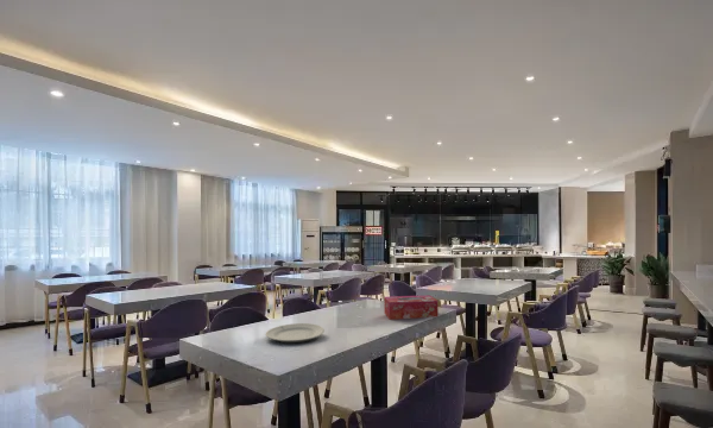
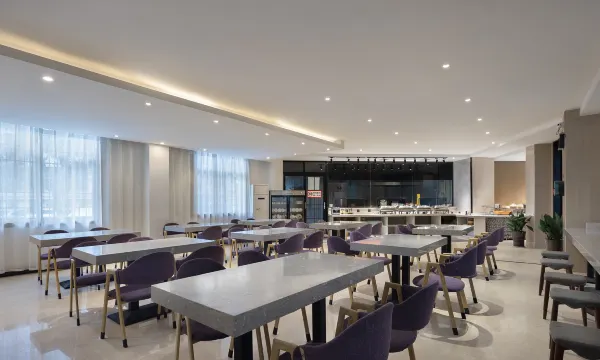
- chinaware [265,322,326,344]
- tissue box [383,294,440,321]
